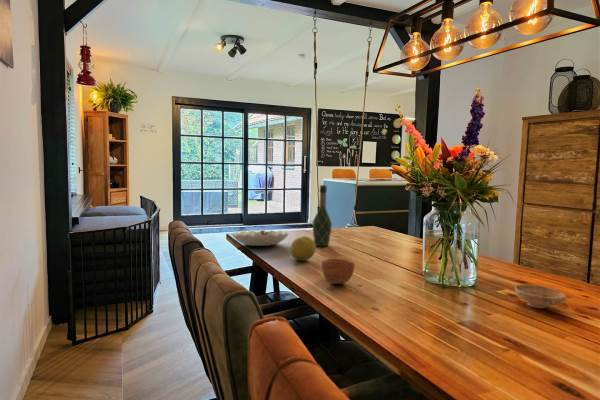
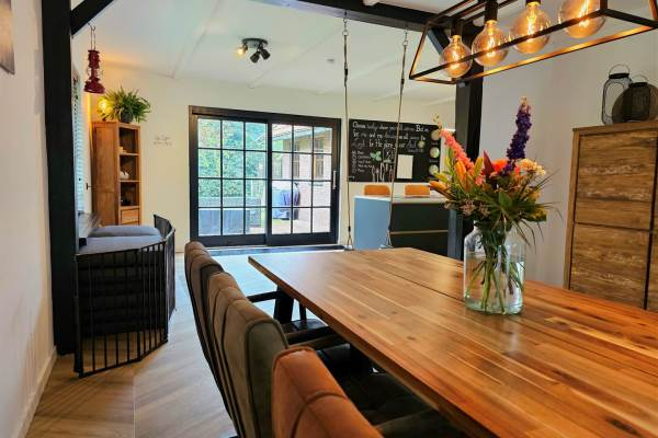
- bowl [514,284,567,309]
- cup [320,258,356,285]
- fruit [289,235,317,262]
- decorative bowl [231,229,289,247]
- wine bottle [312,184,333,247]
